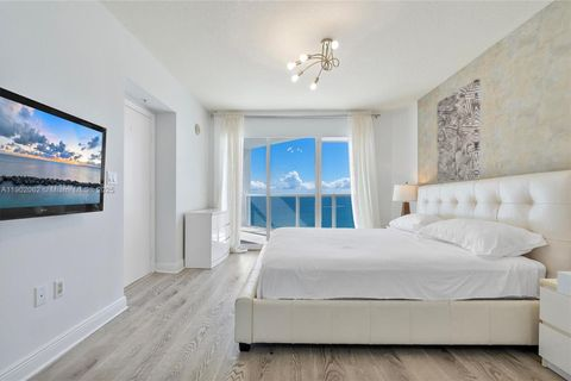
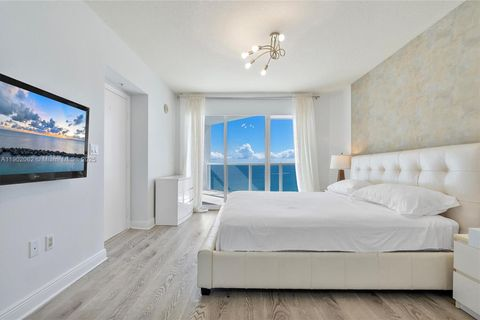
- wall art [435,79,481,182]
